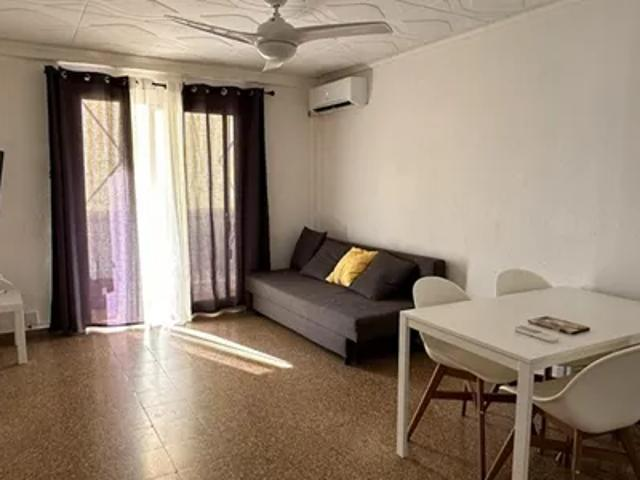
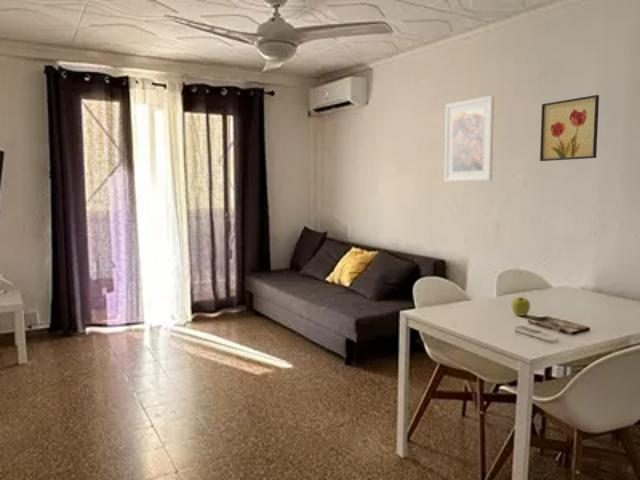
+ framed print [444,94,495,183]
+ apple [511,296,531,317]
+ wall art [539,94,600,162]
